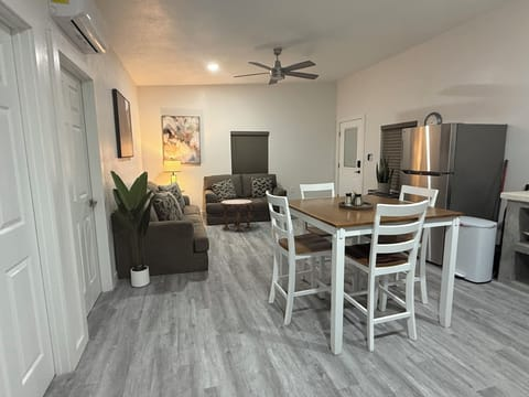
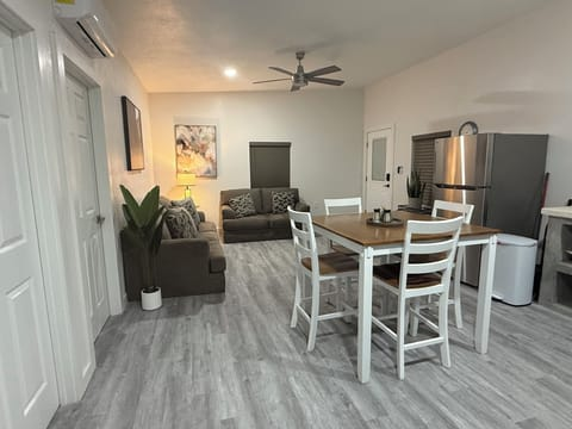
- side table [219,198,253,233]
